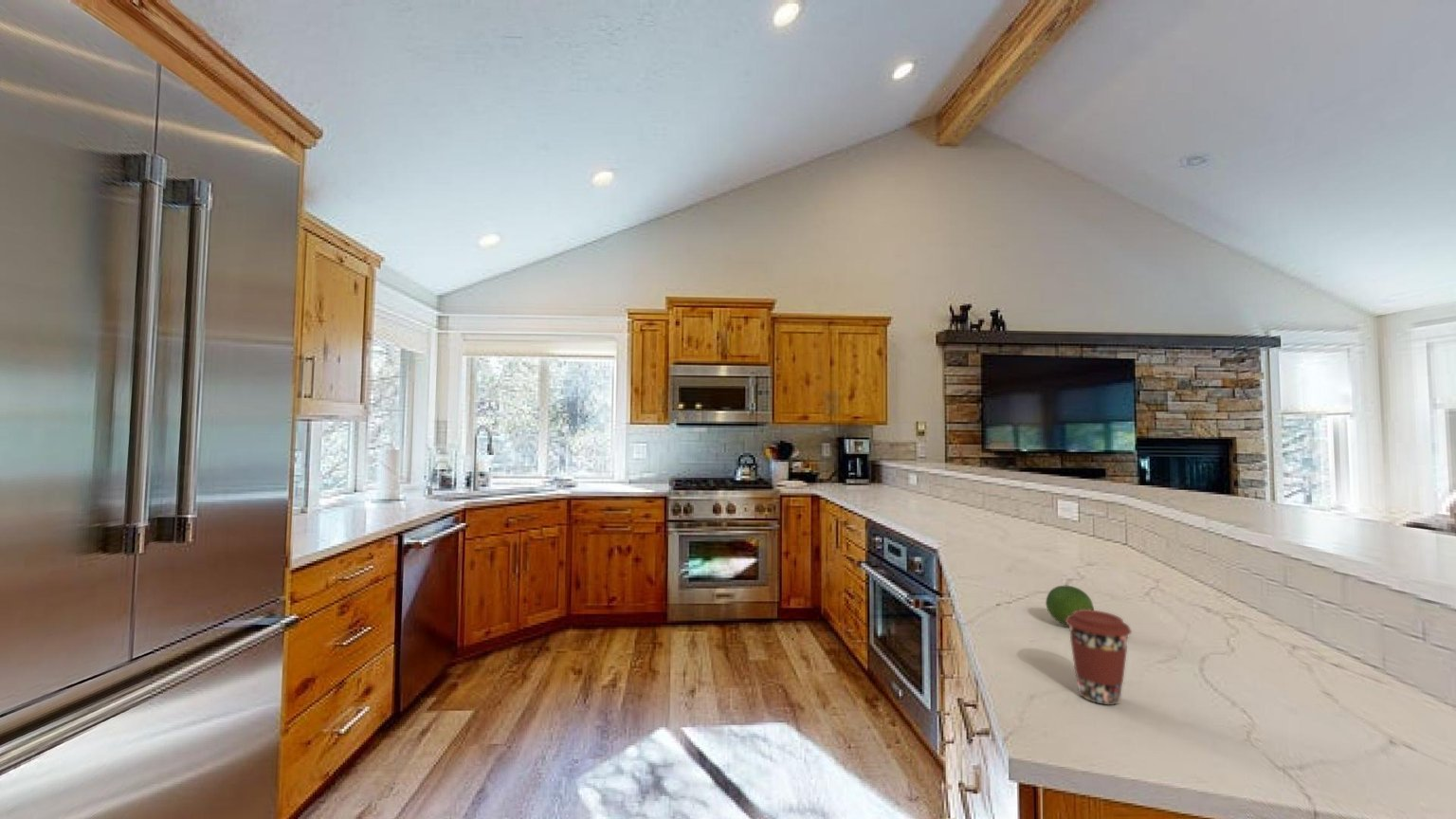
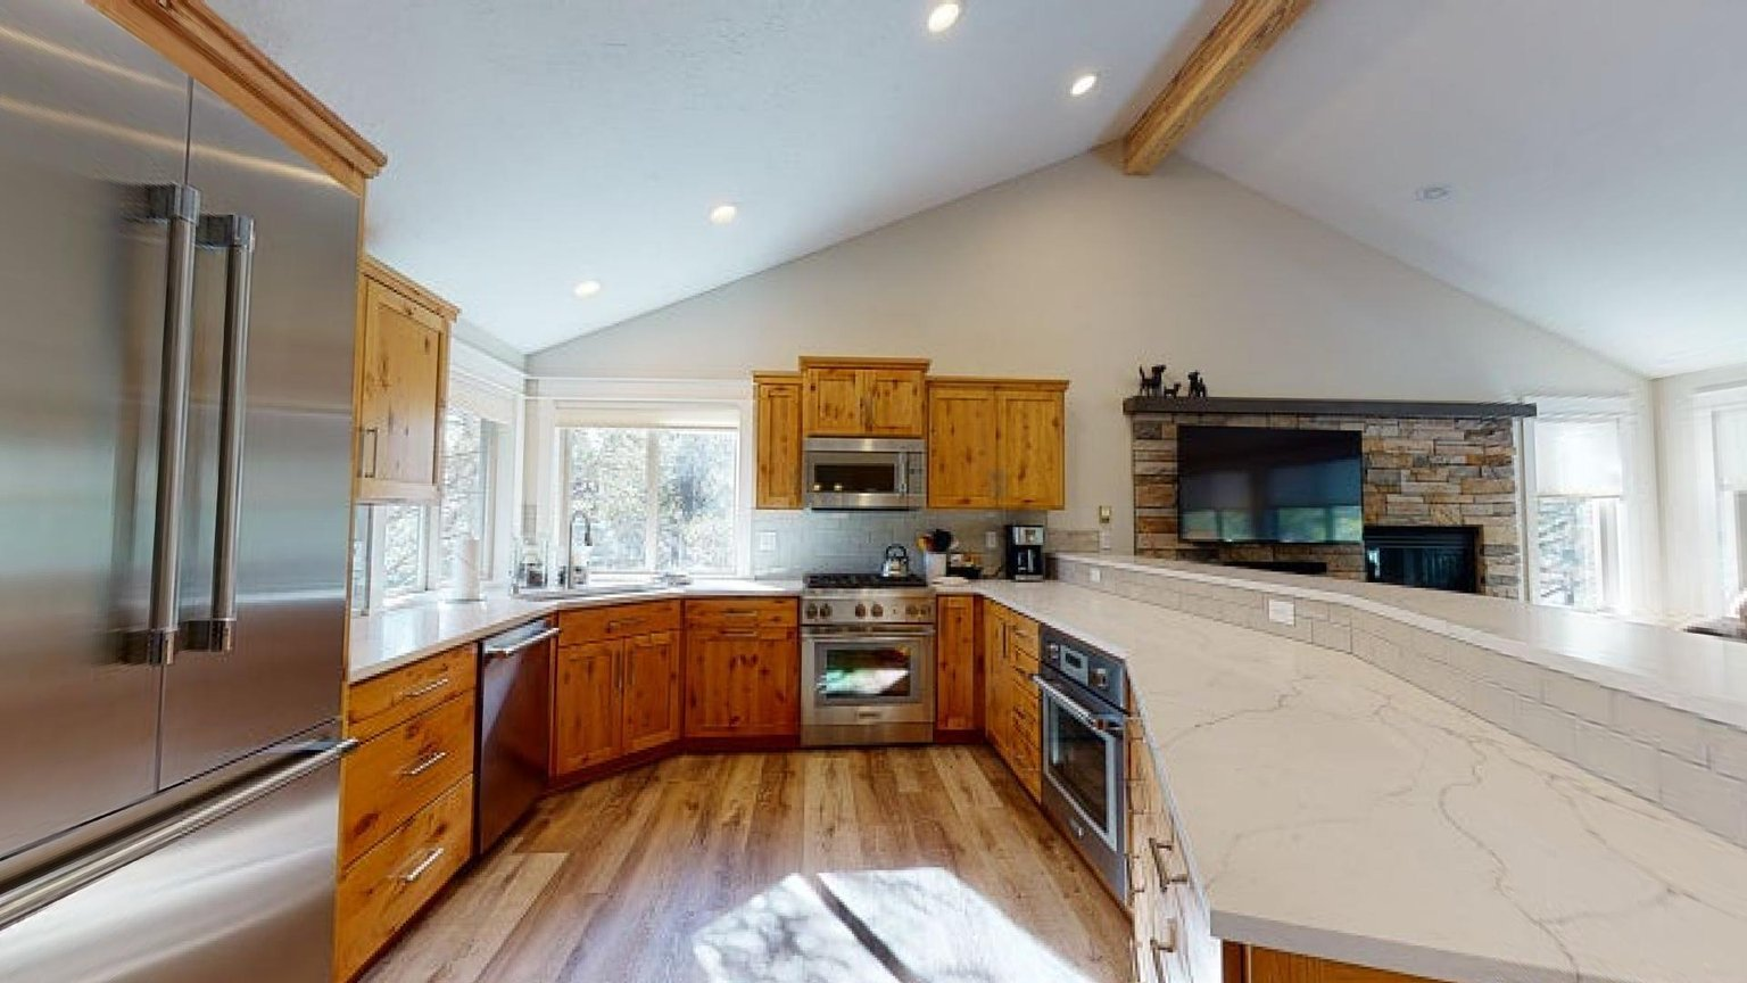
- coffee cup [1065,610,1133,706]
- fruit [1045,585,1095,627]
